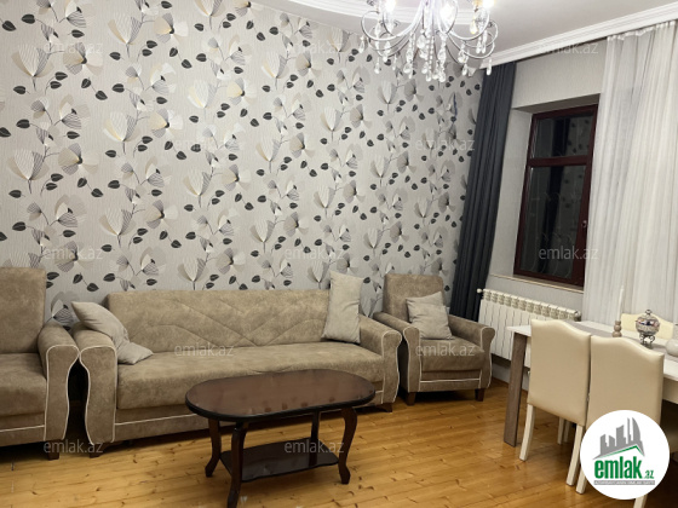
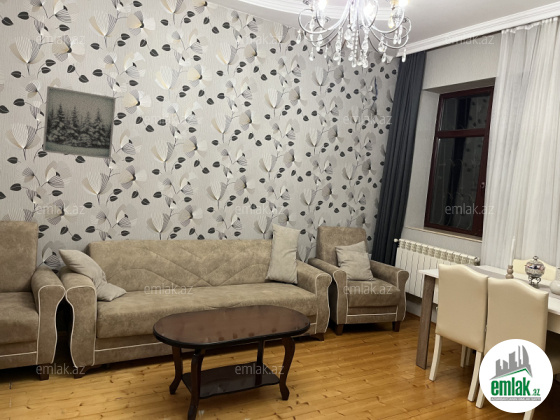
+ wall art [42,85,117,160]
